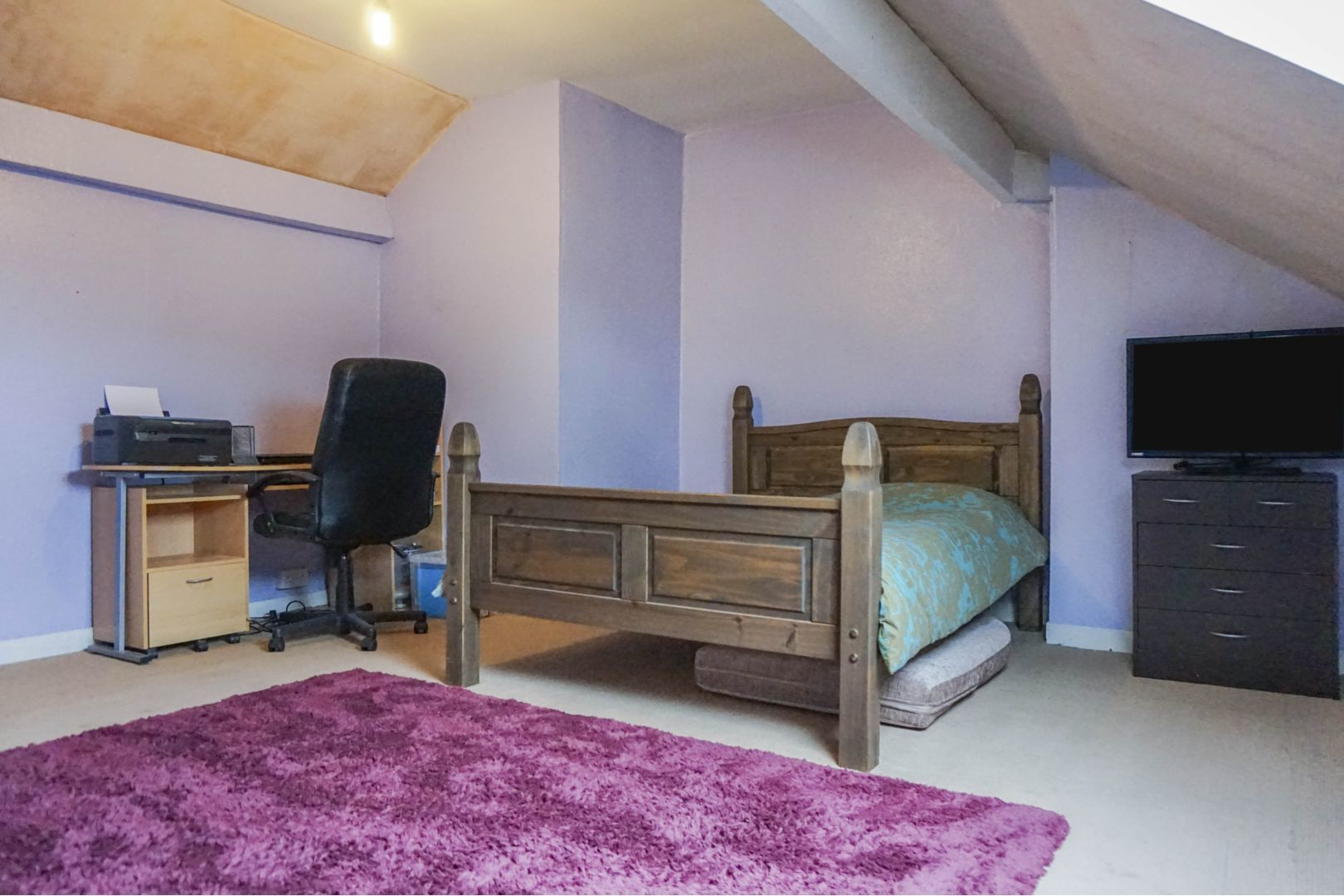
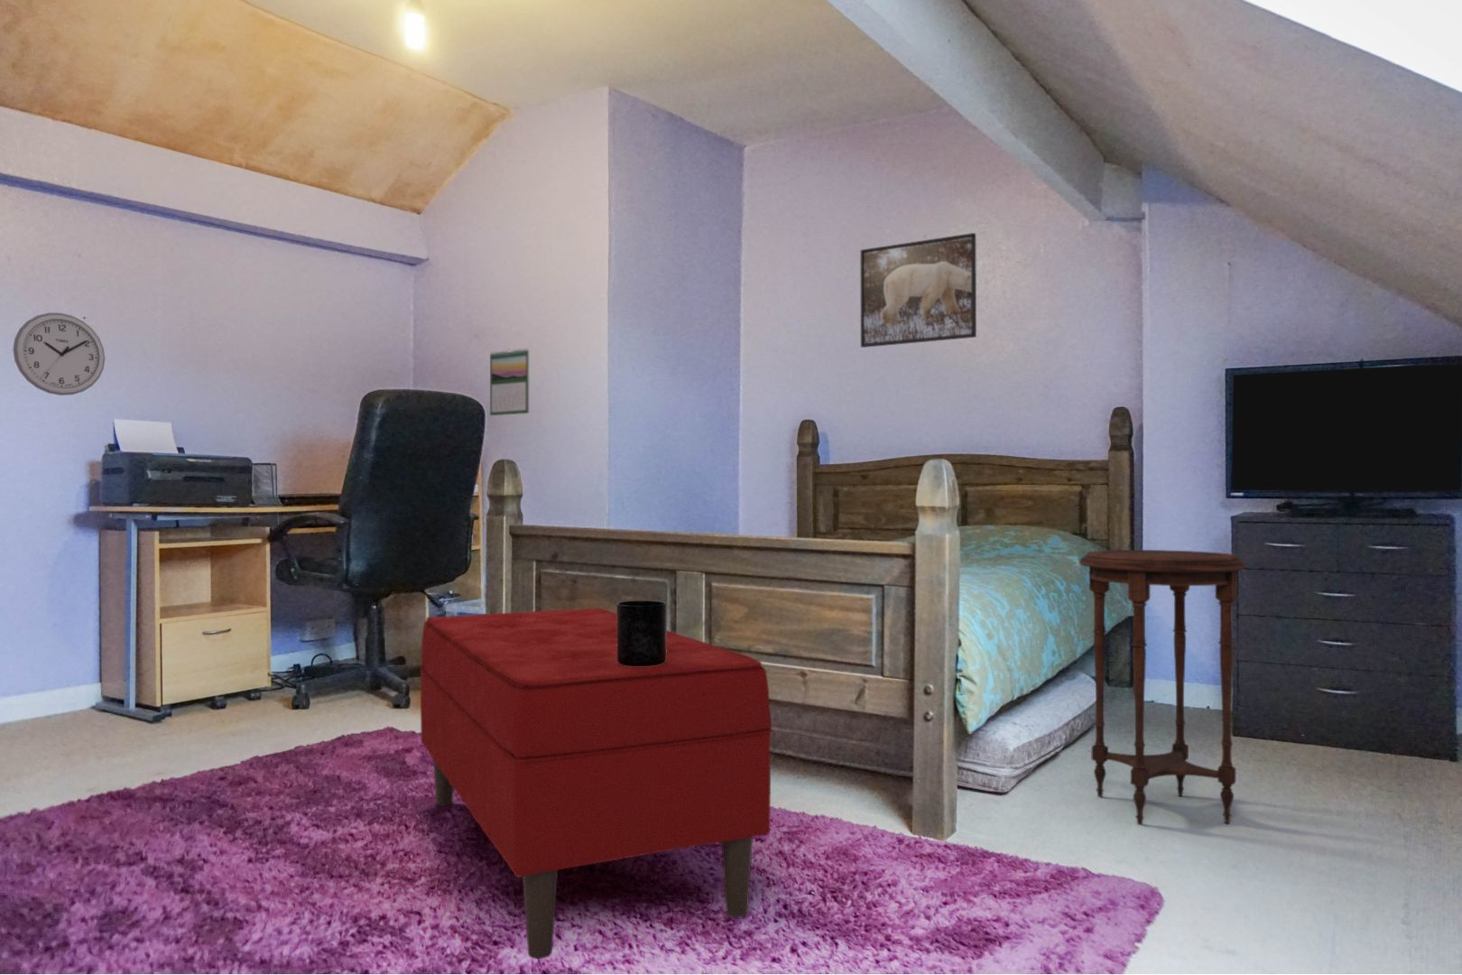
+ calendar [490,347,530,416]
+ side table [1078,548,1248,826]
+ mug [616,600,667,666]
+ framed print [860,232,977,348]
+ bench [420,607,773,960]
+ wall clock [13,312,106,396]
